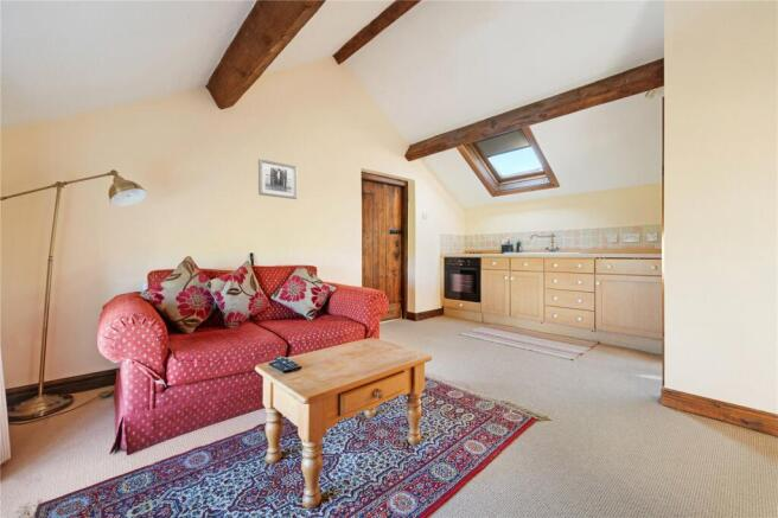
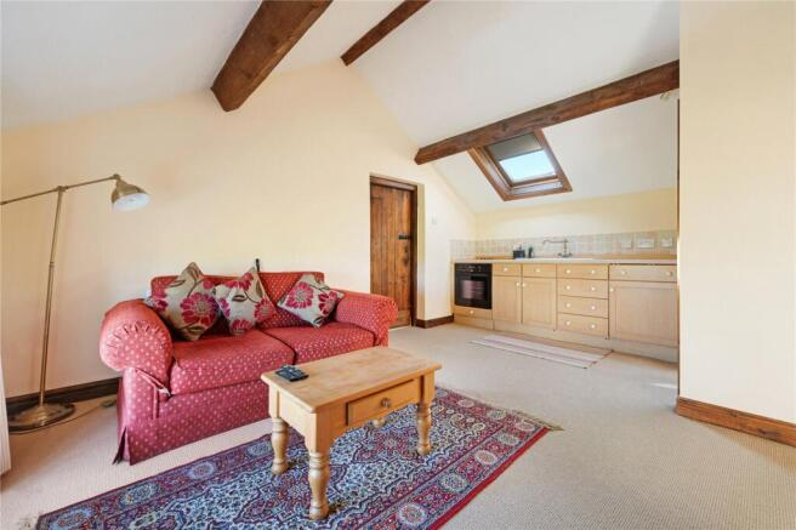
- wall art [257,158,298,200]
